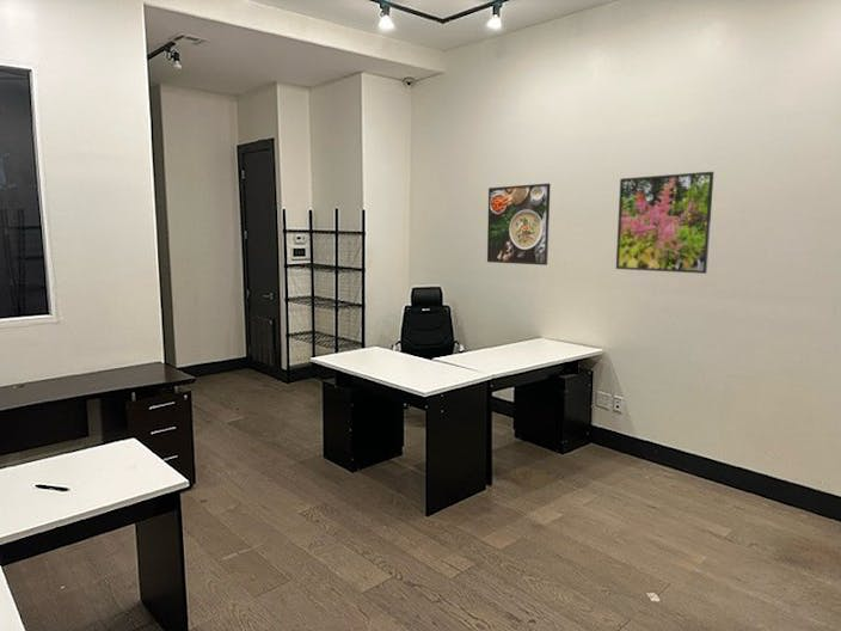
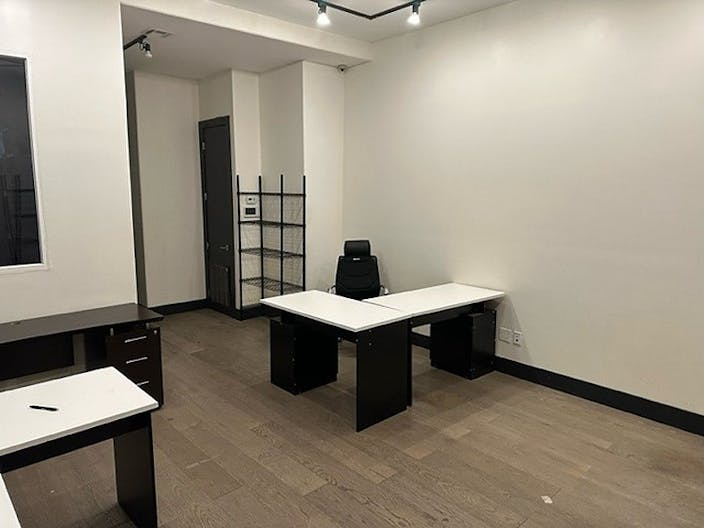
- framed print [615,171,714,275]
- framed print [486,182,552,267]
